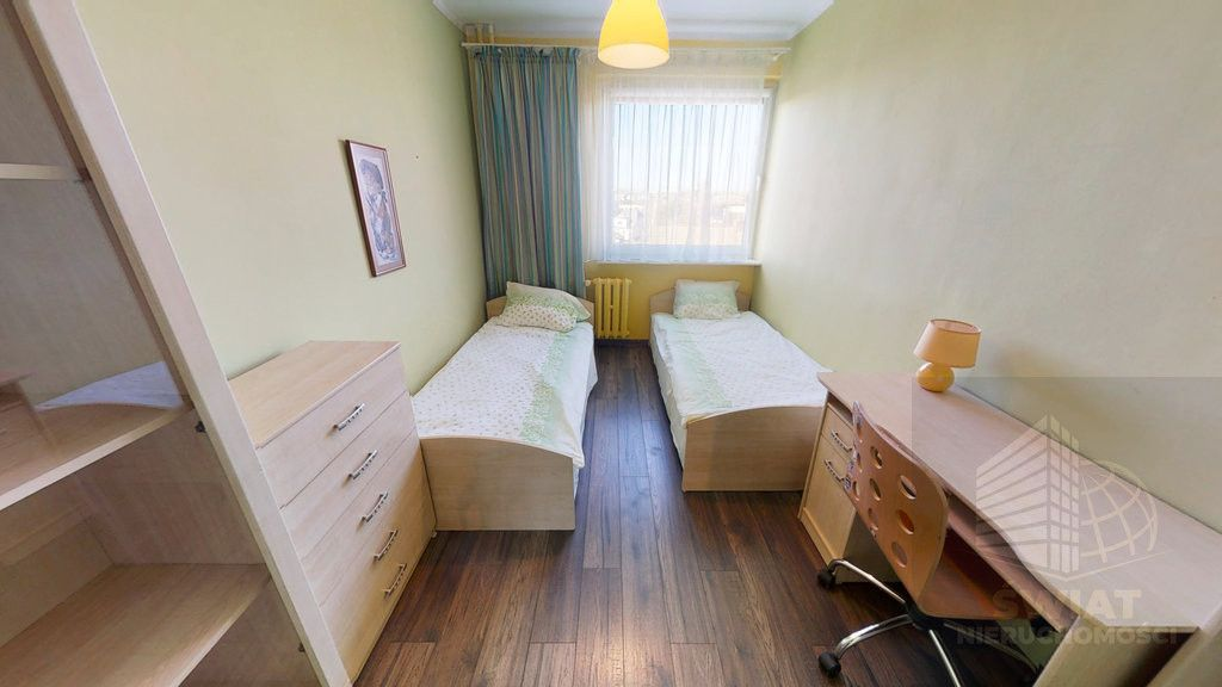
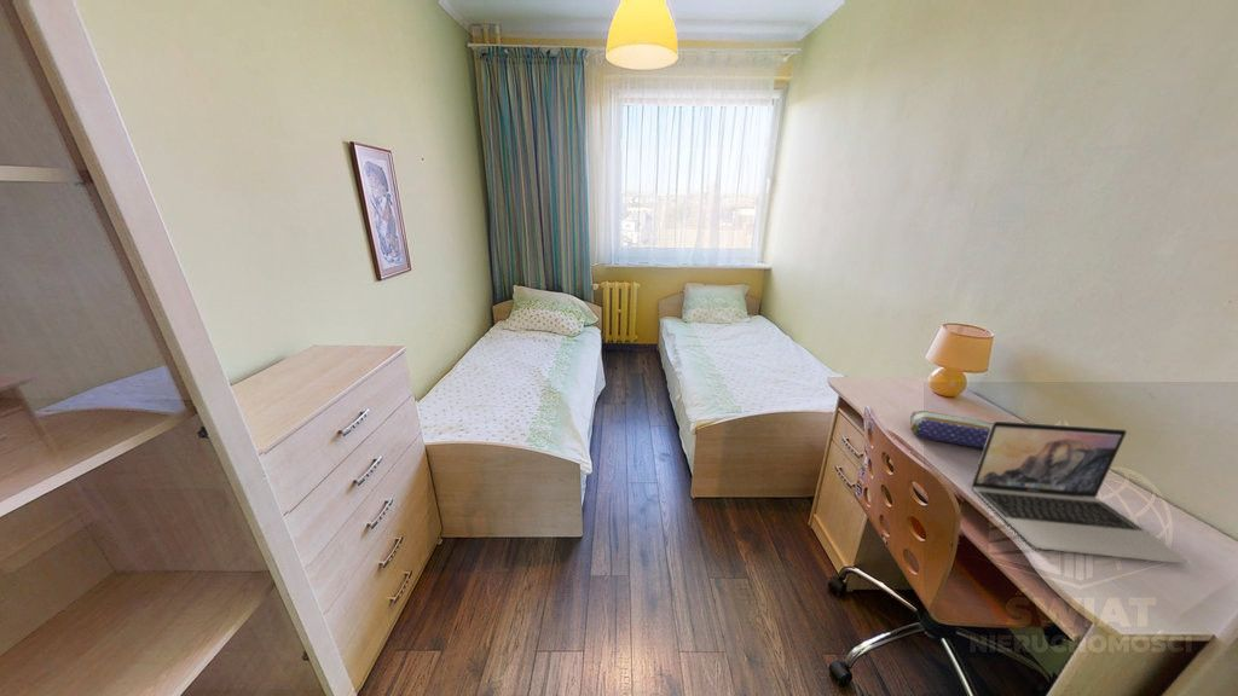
+ pencil case [909,410,993,450]
+ laptop [970,419,1190,566]
